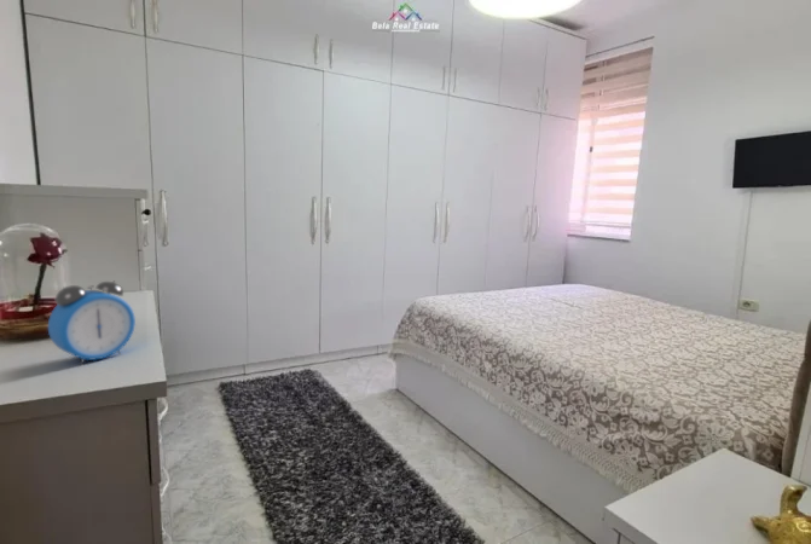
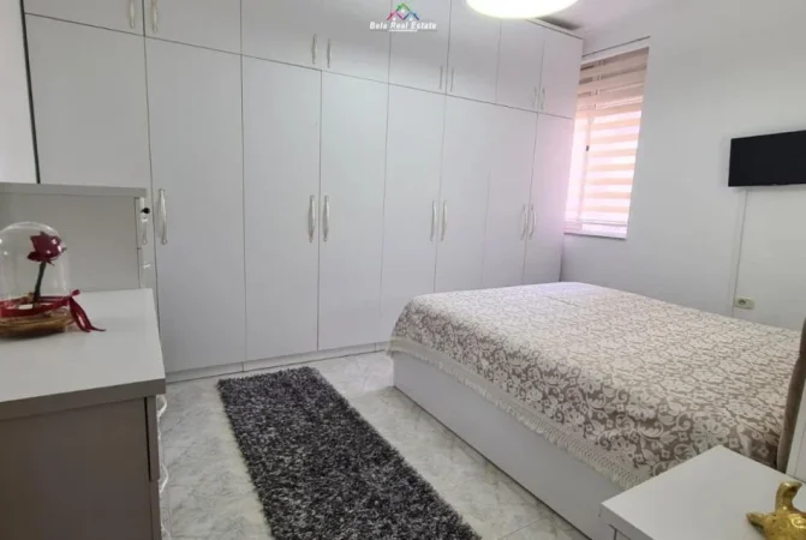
- alarm clock [47,280,137,365]
